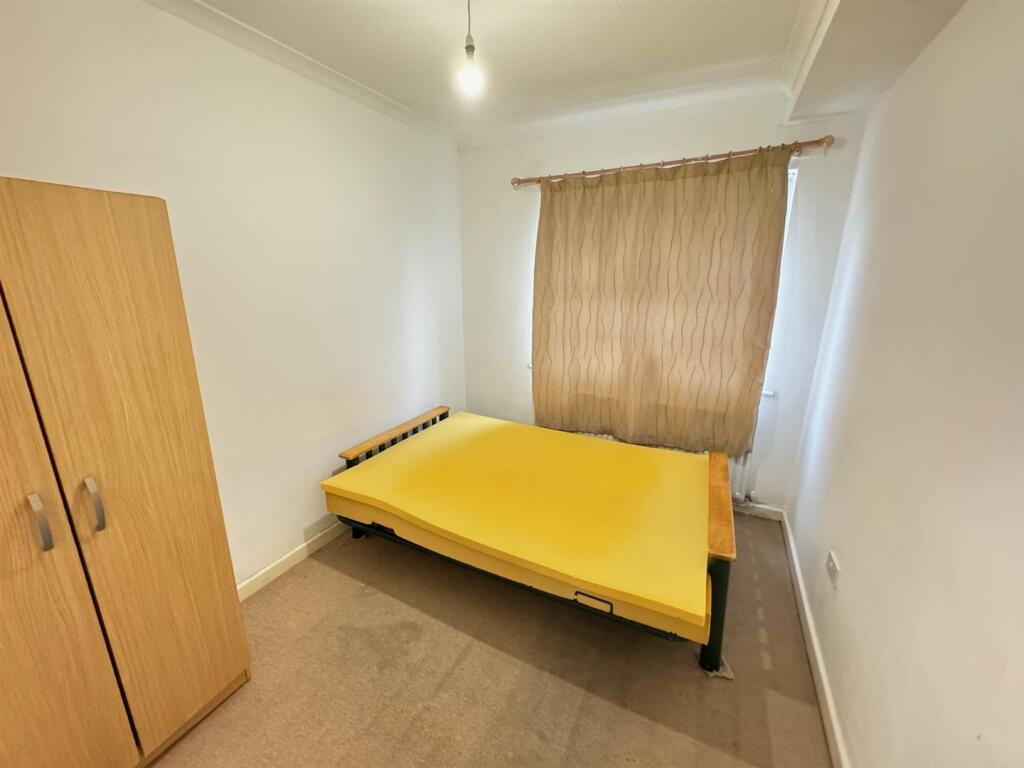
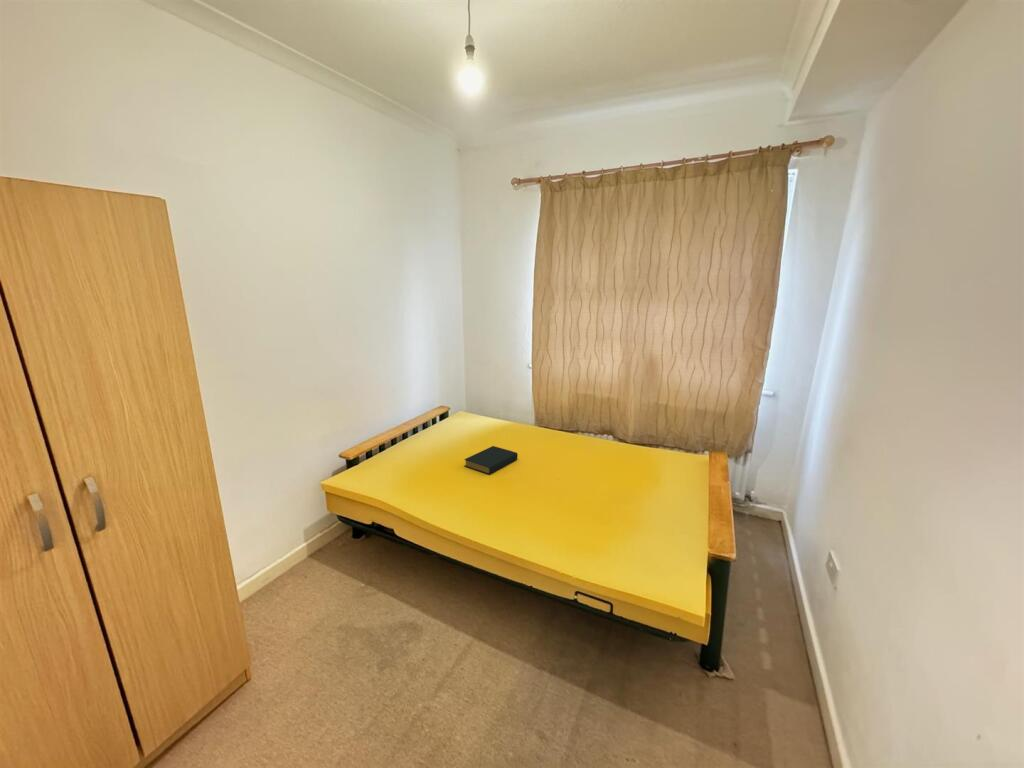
+ hardback book [463,445,519,475]
